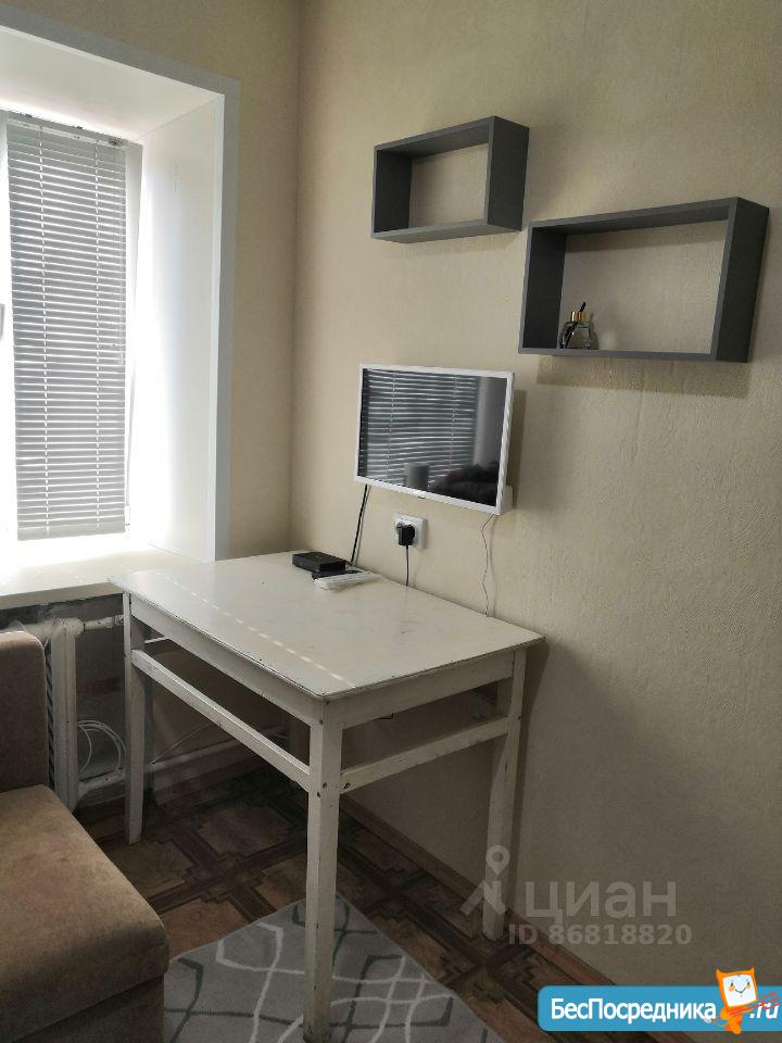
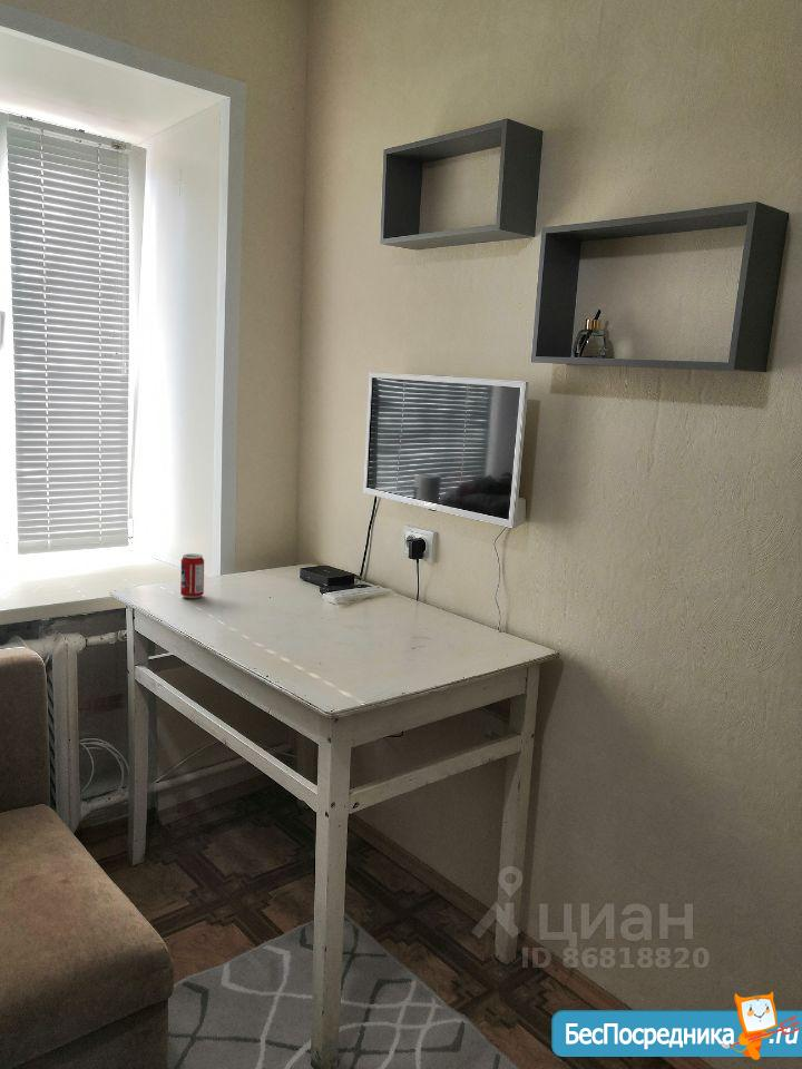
+ beverage can [179,552,205,599]
